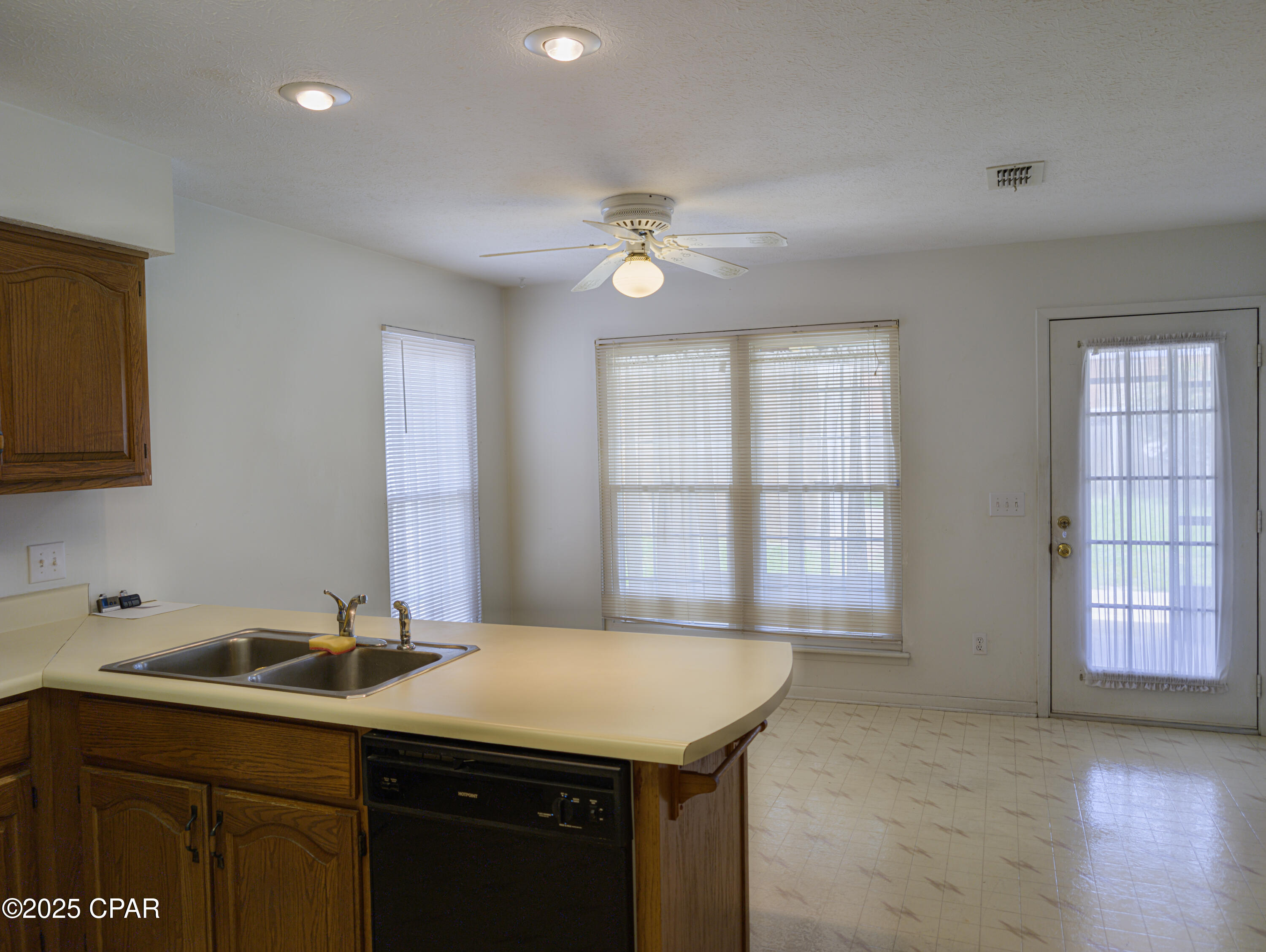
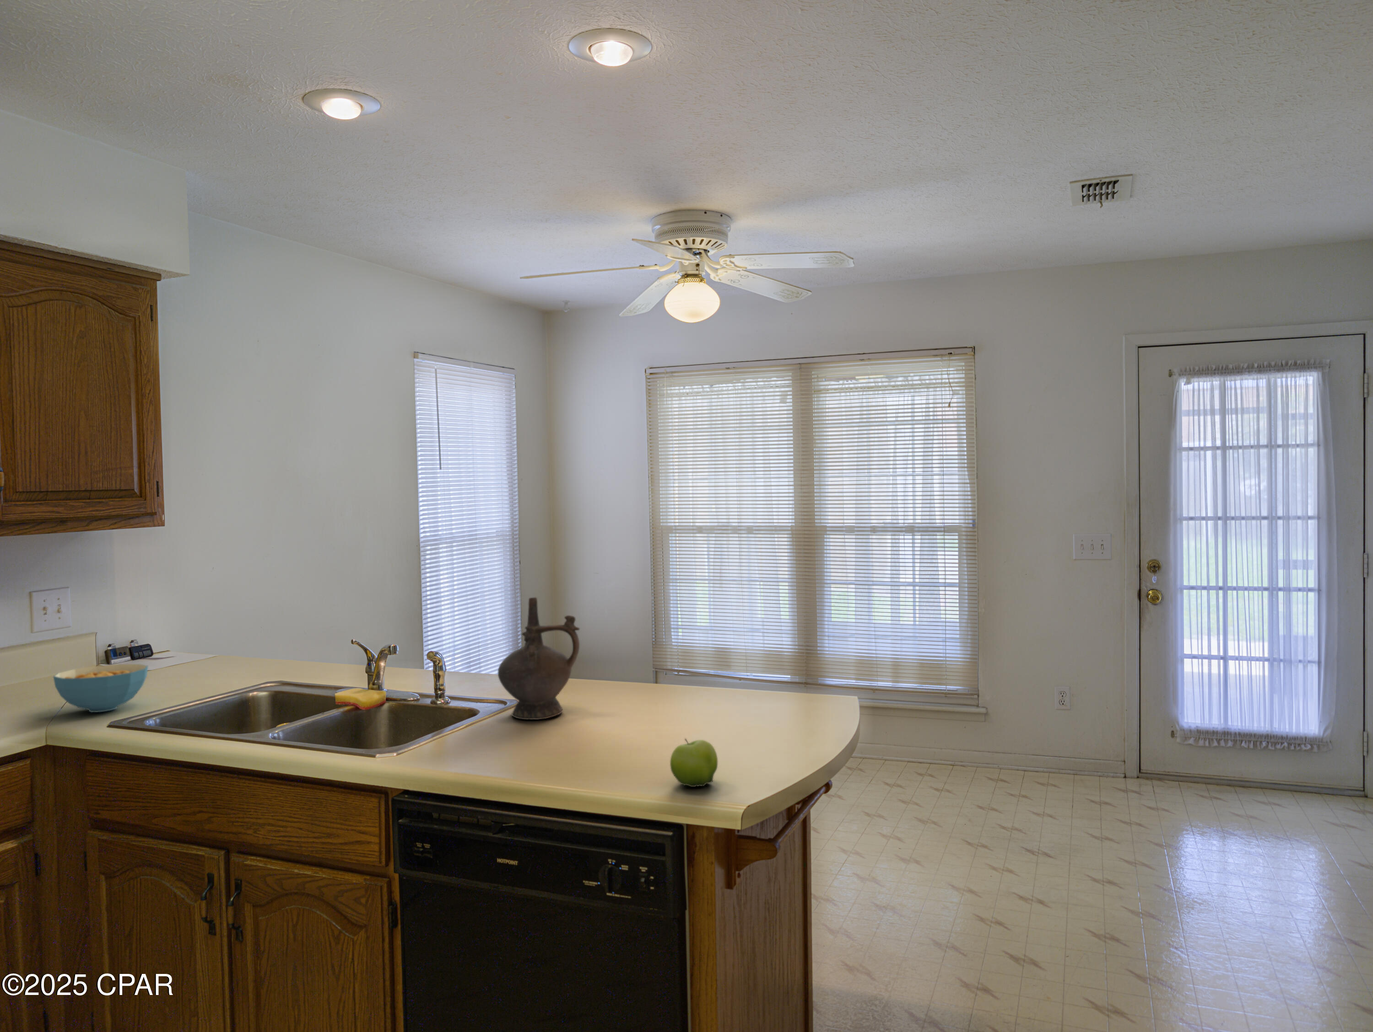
+ fruit [669,737,718,787]
+ ceremonial vessel [498,597,580,720]
+ cereal bowl [53,663,149,713]
